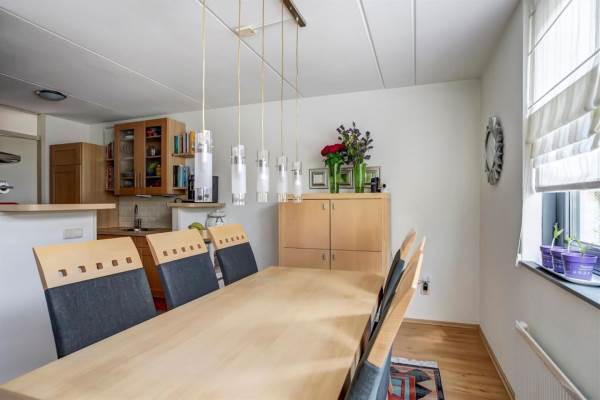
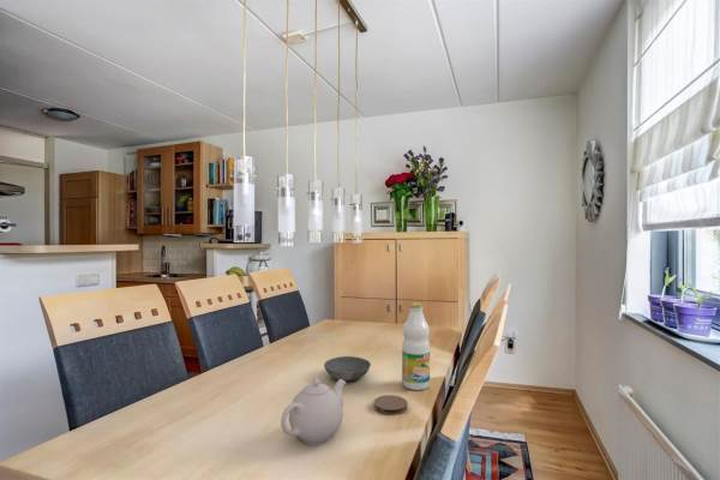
+ bowl [323,355,372,382]
+ bottle [401,302,431,391]
+ coaster [373,394,409,415]
+ teapot [280,377,347,446]
